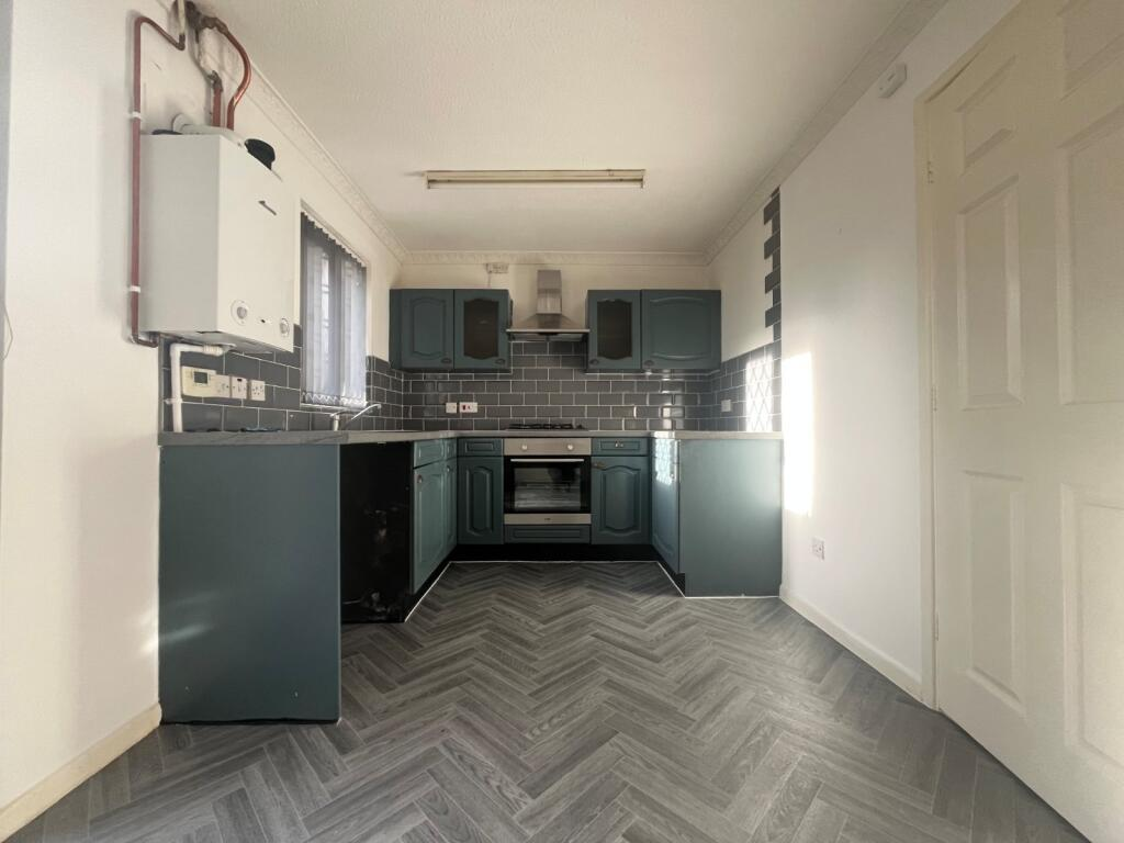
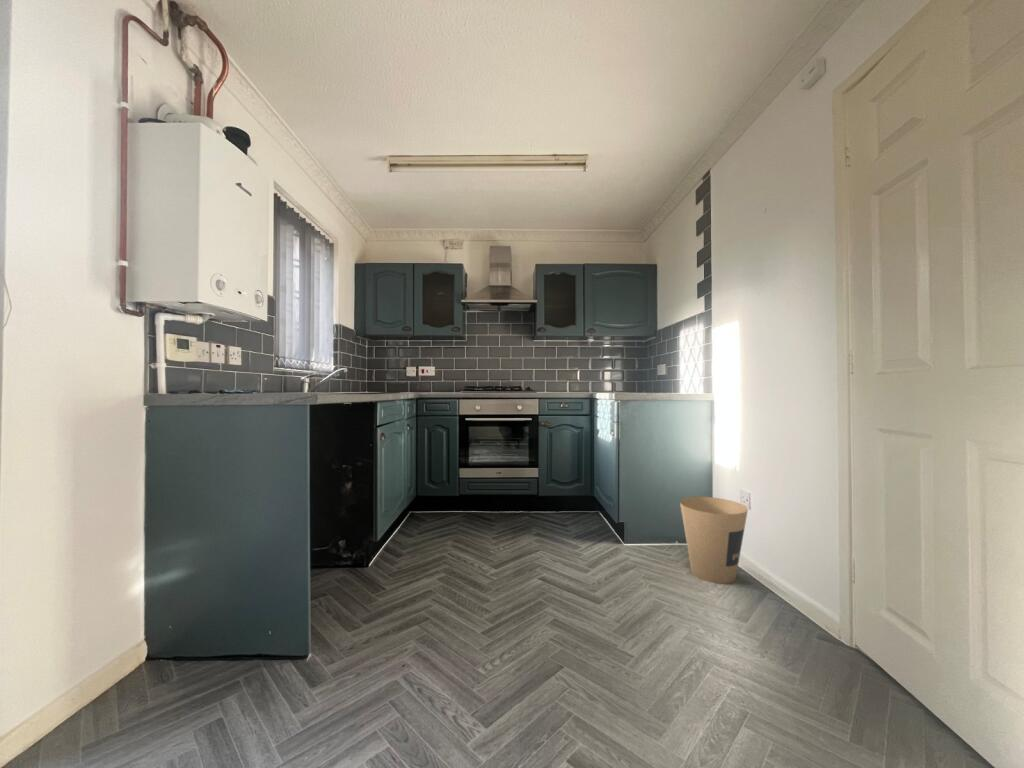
+ trash can [679,496,749,585]
